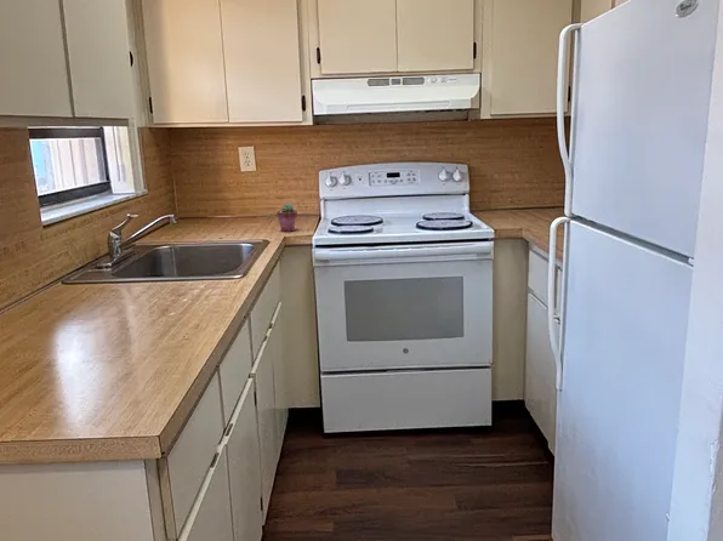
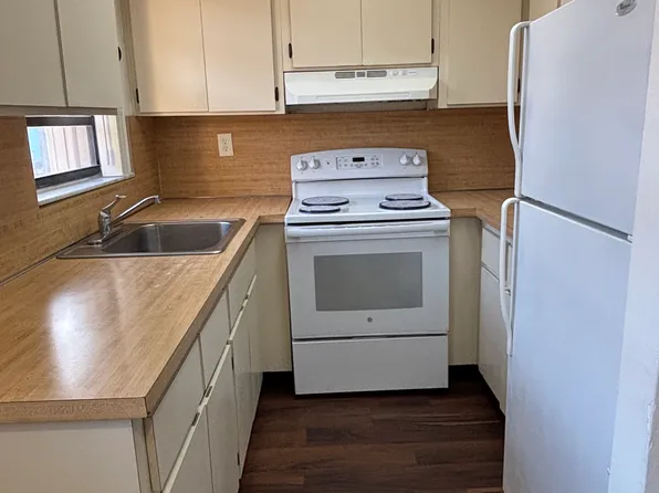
- potted succulent [275,203,298,233]
